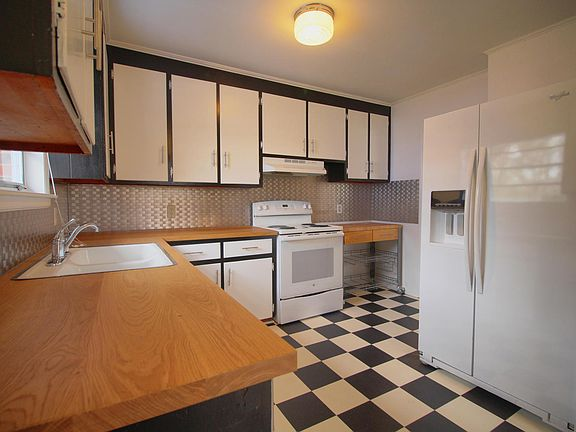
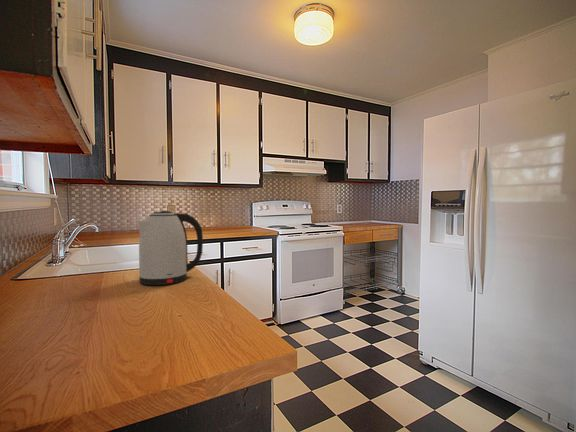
+ kettle [137,210,204,286]
